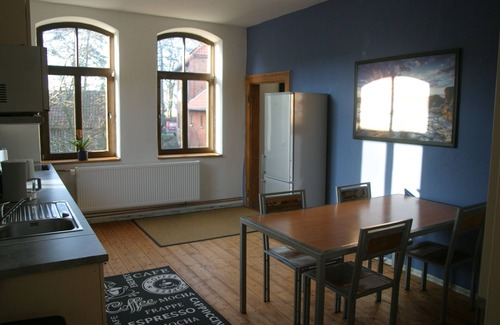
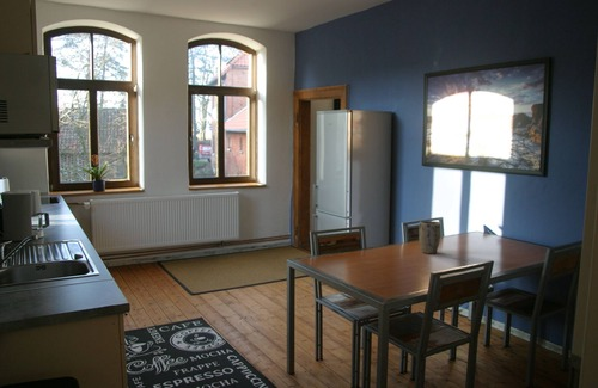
+ plant pot [417,220,441,254]
